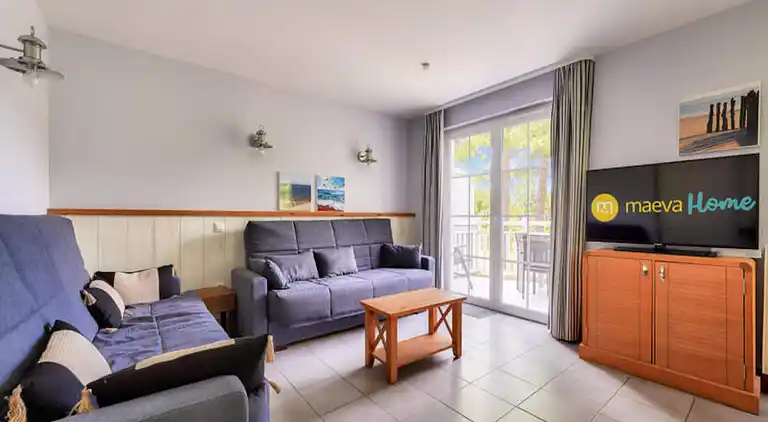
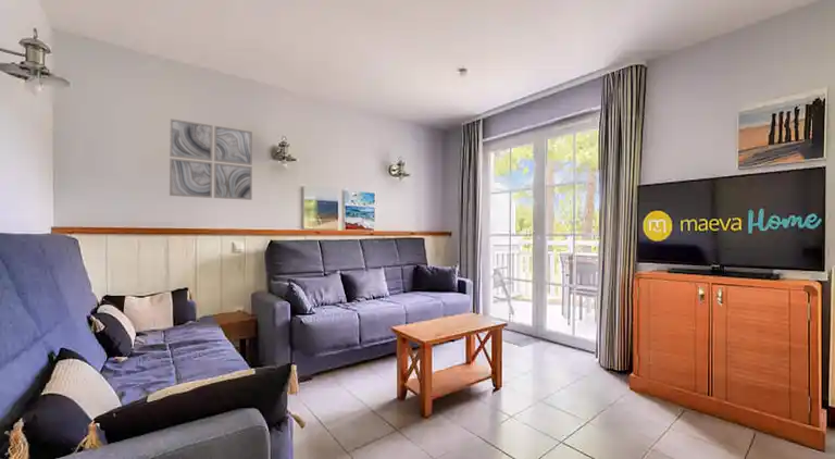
+ wall art [169,117,253,201]
